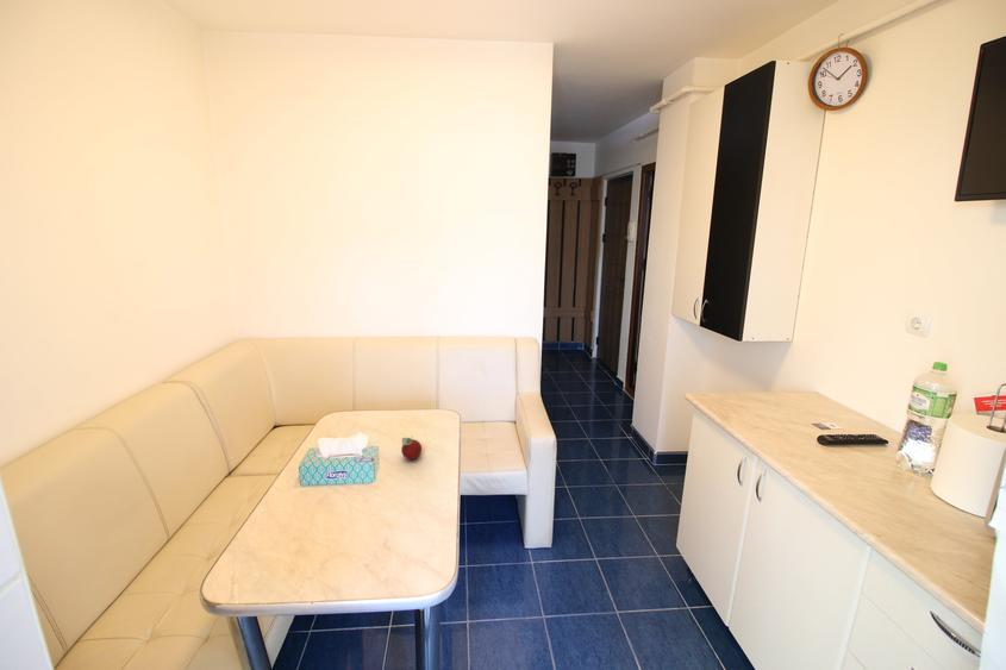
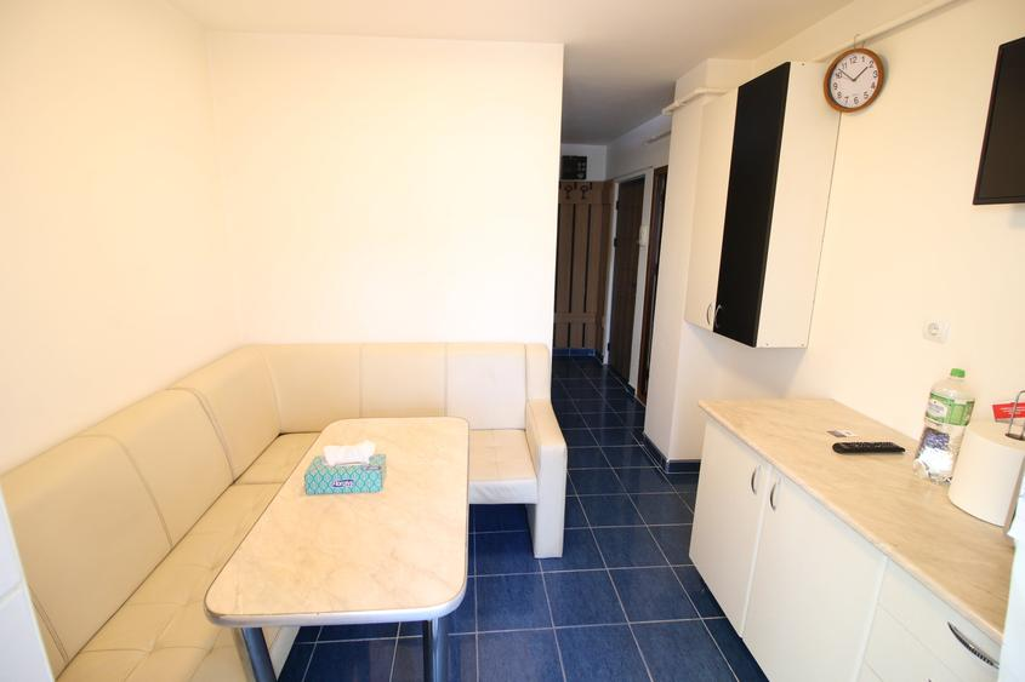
- fruit [400,437,423,461]
